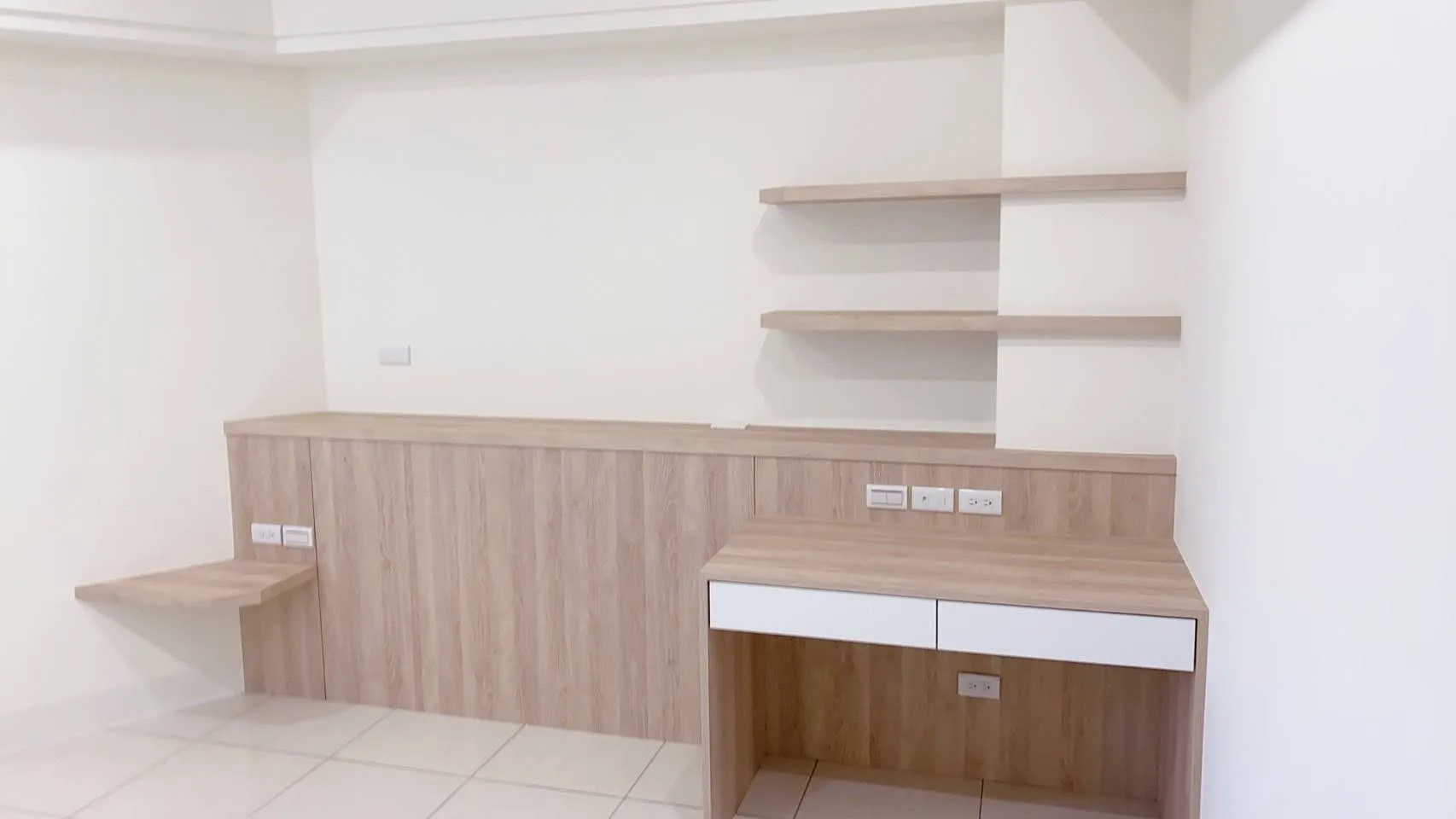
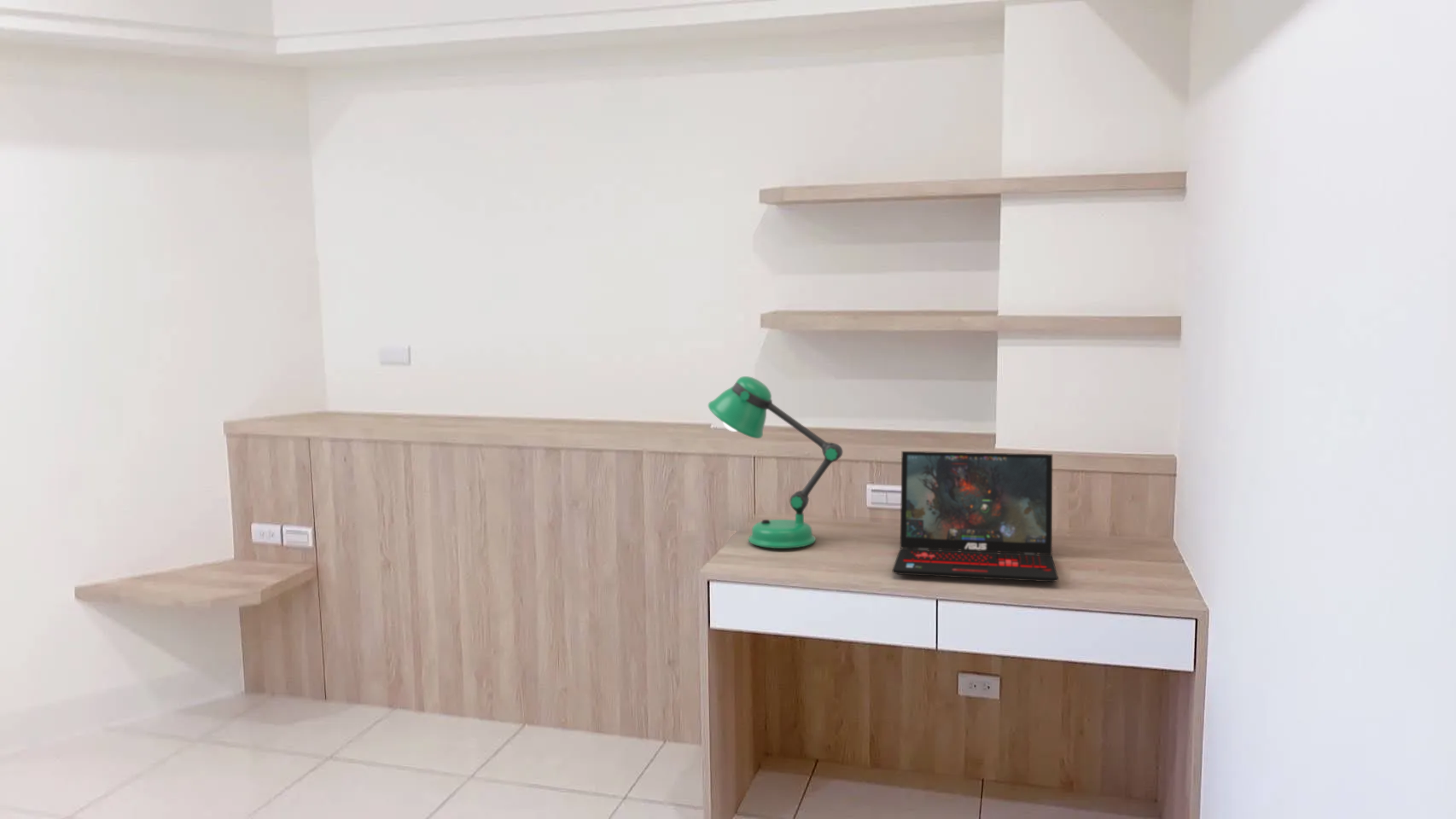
+ laptop [892,450,1059,583]
+ desk lamp [708,375,843,549]
